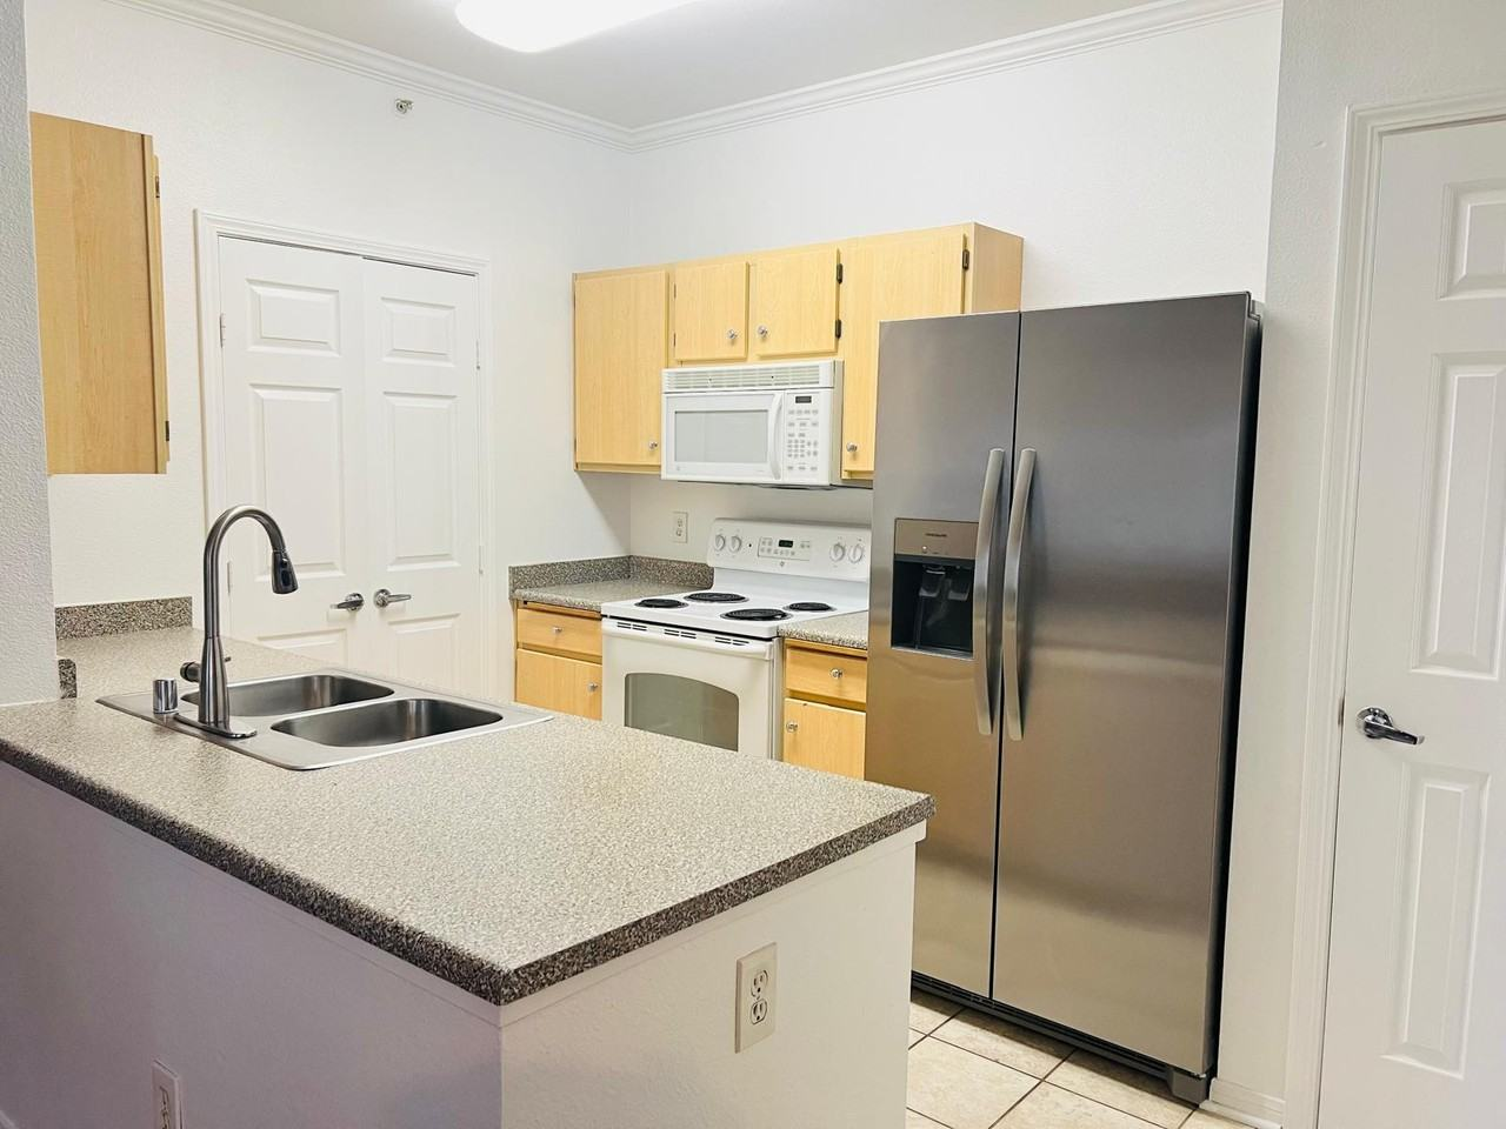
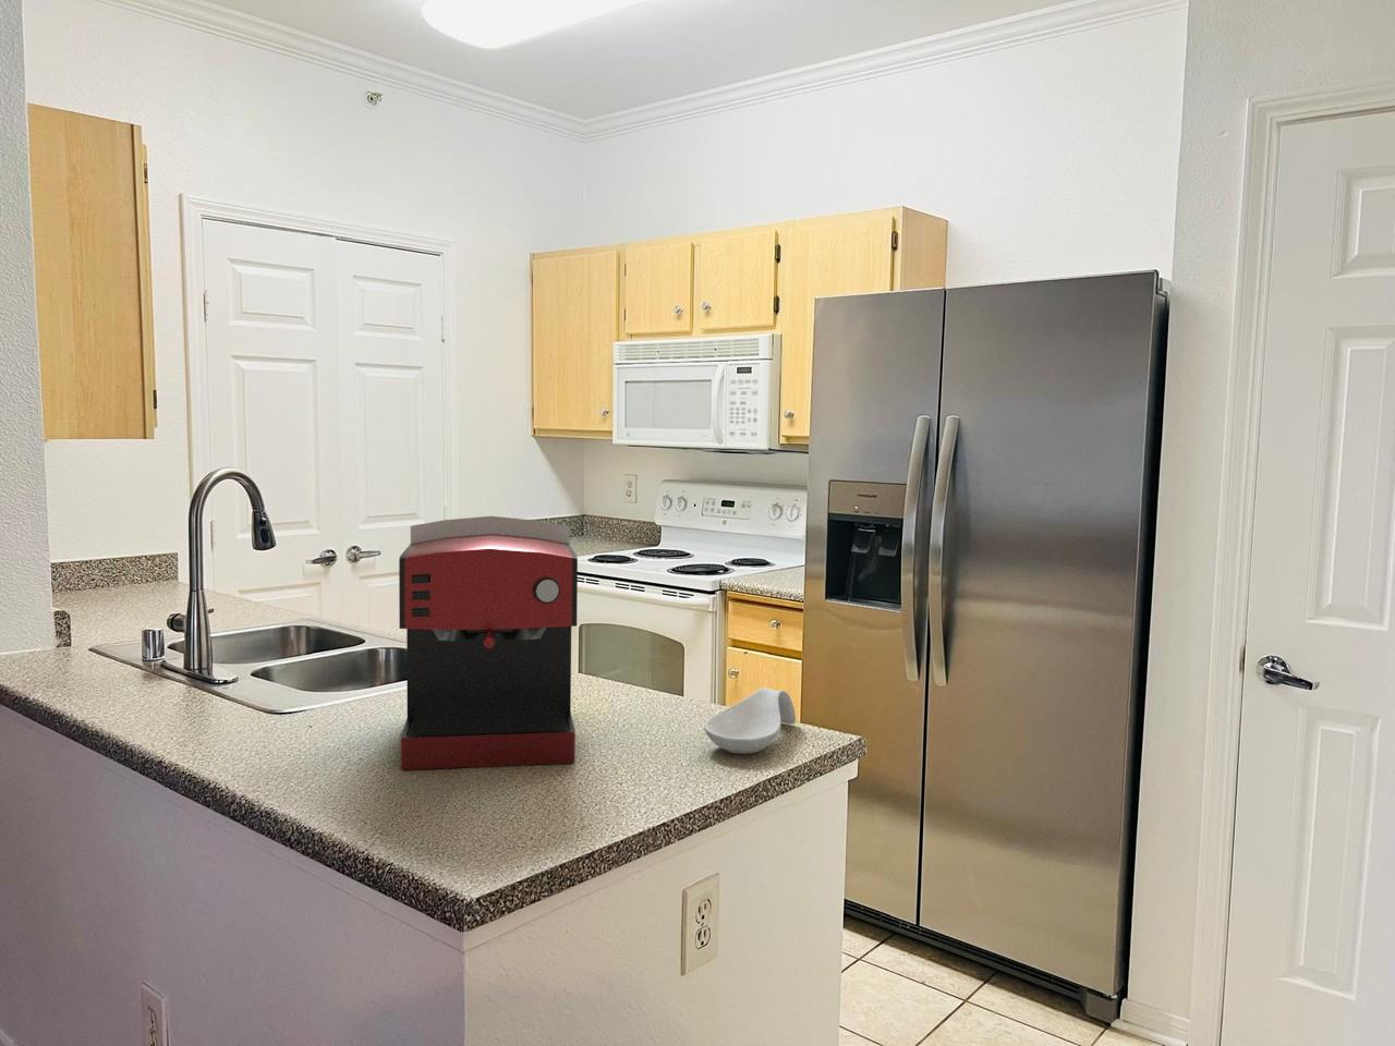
+ coffee maker [398,515,579,770]
+ spoon rest [703,687,796,755]
